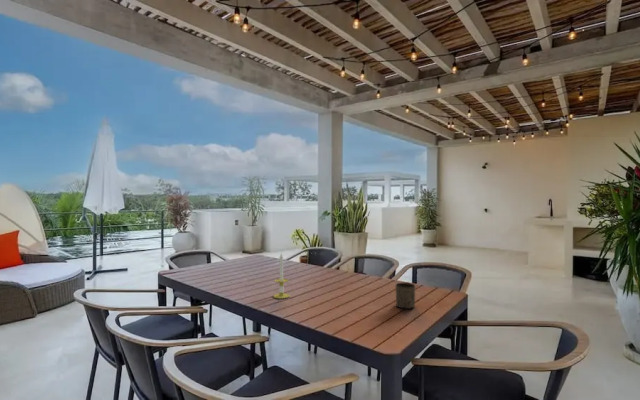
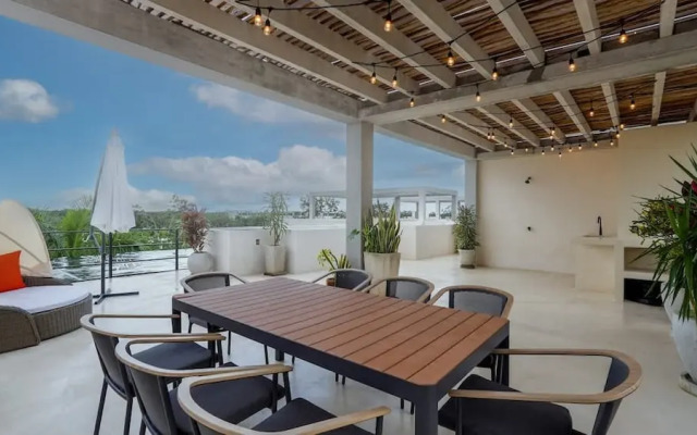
- candle [272,252,291,300]
- cup [395,282,416,310]
